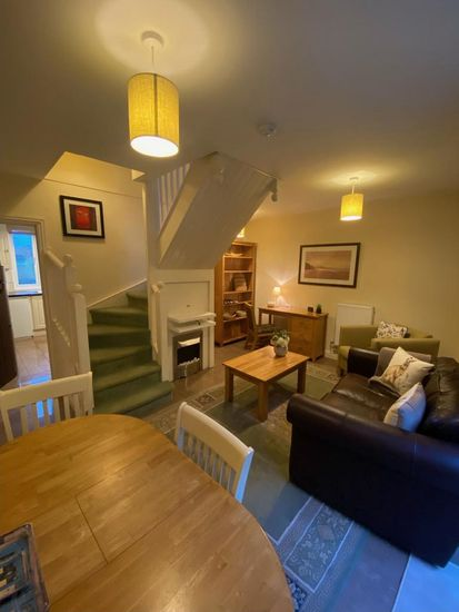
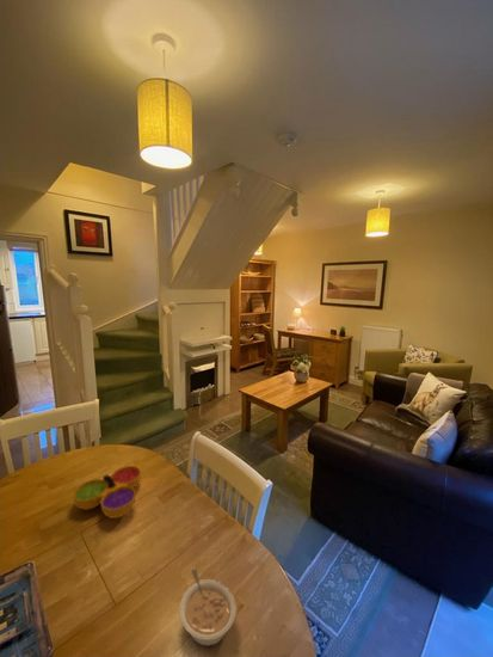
+ decorative bowl [72,465,142,520]
+ legume [178,567,238,647]
